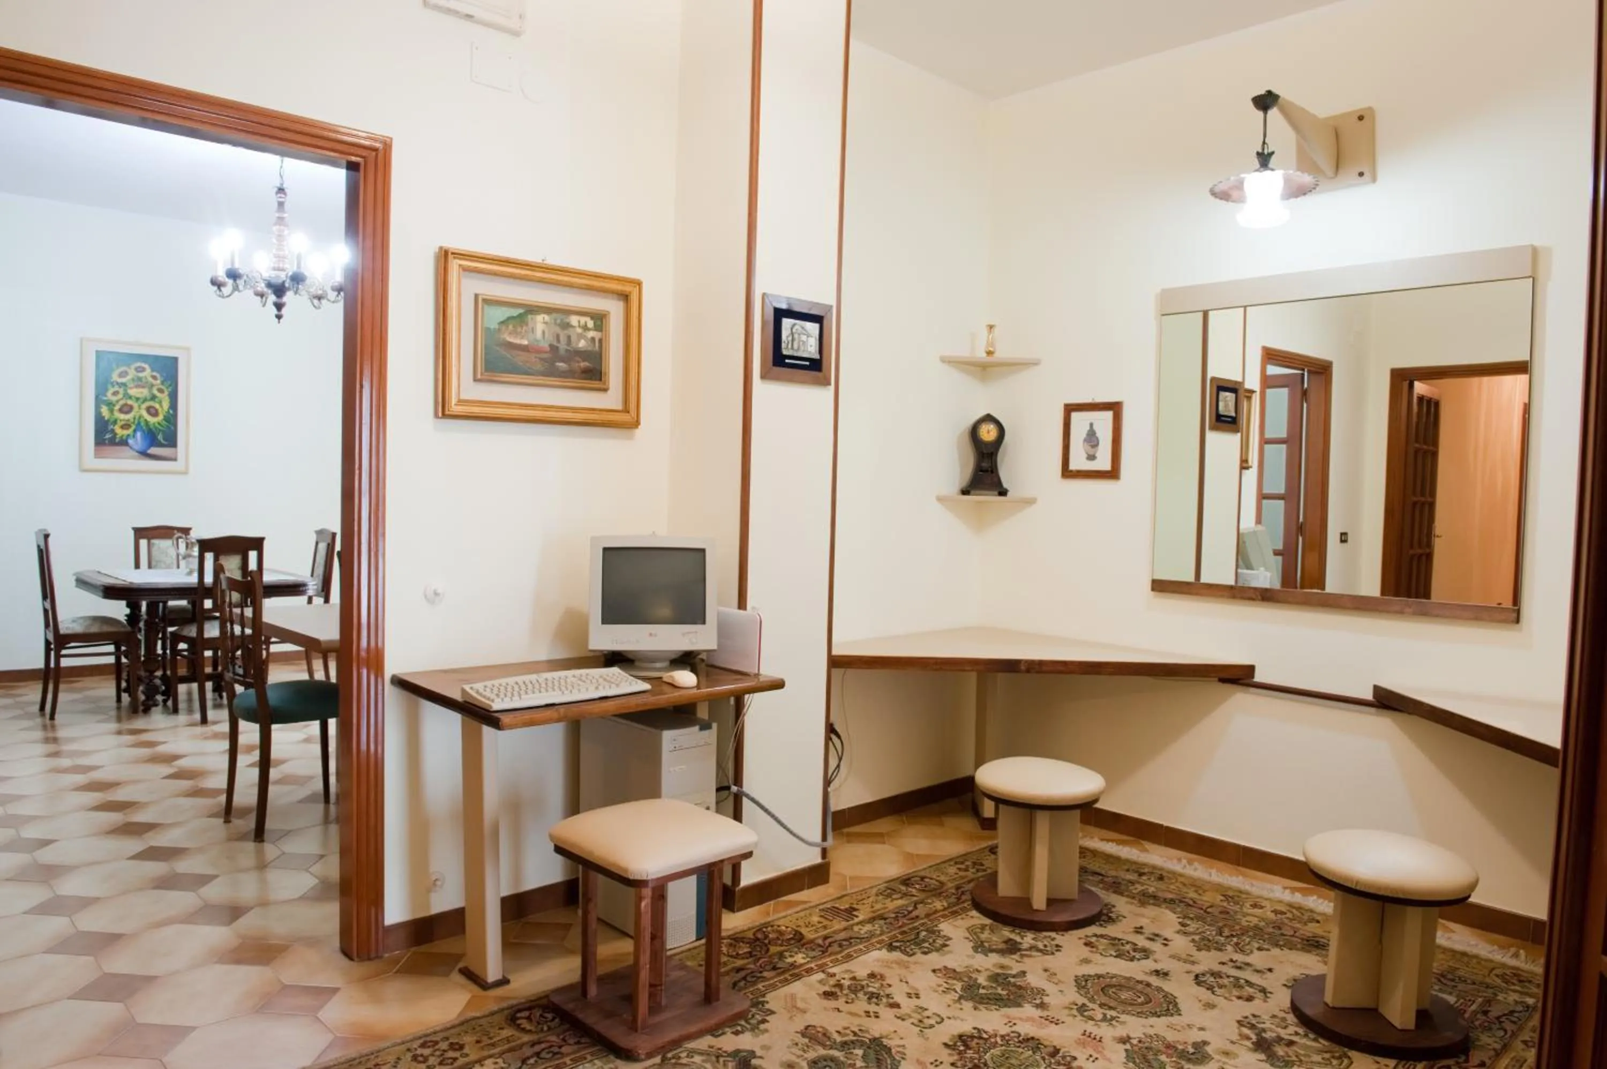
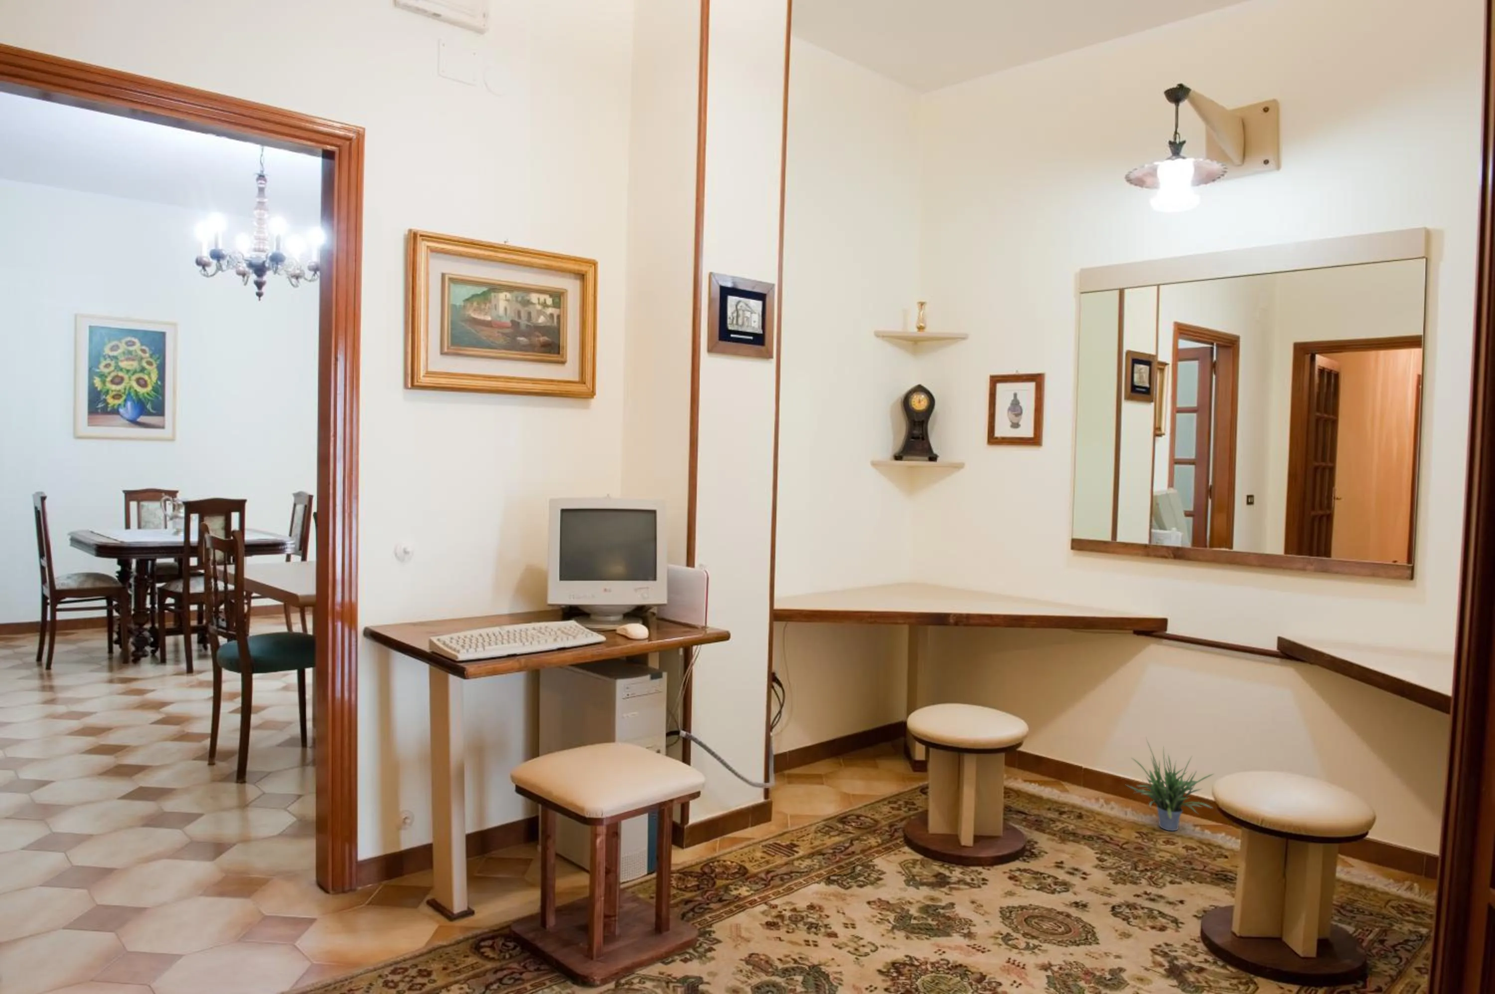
+ potted plant [1125,736,1215,831]
